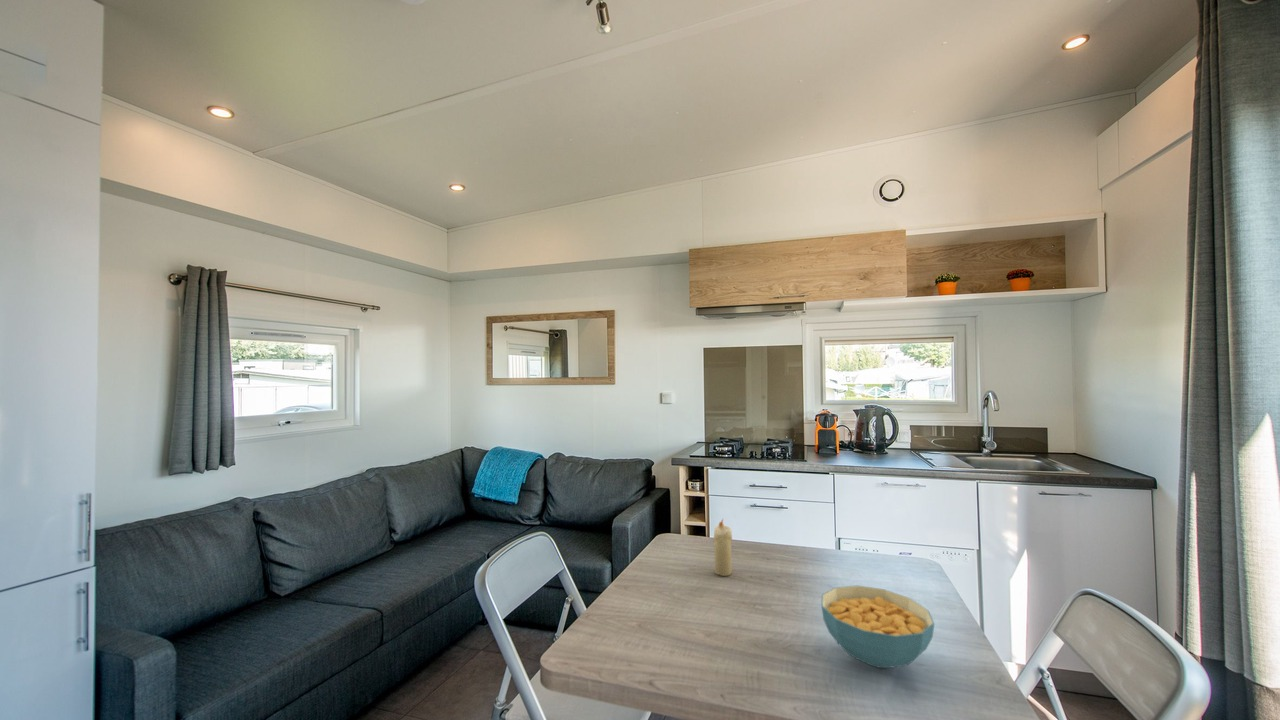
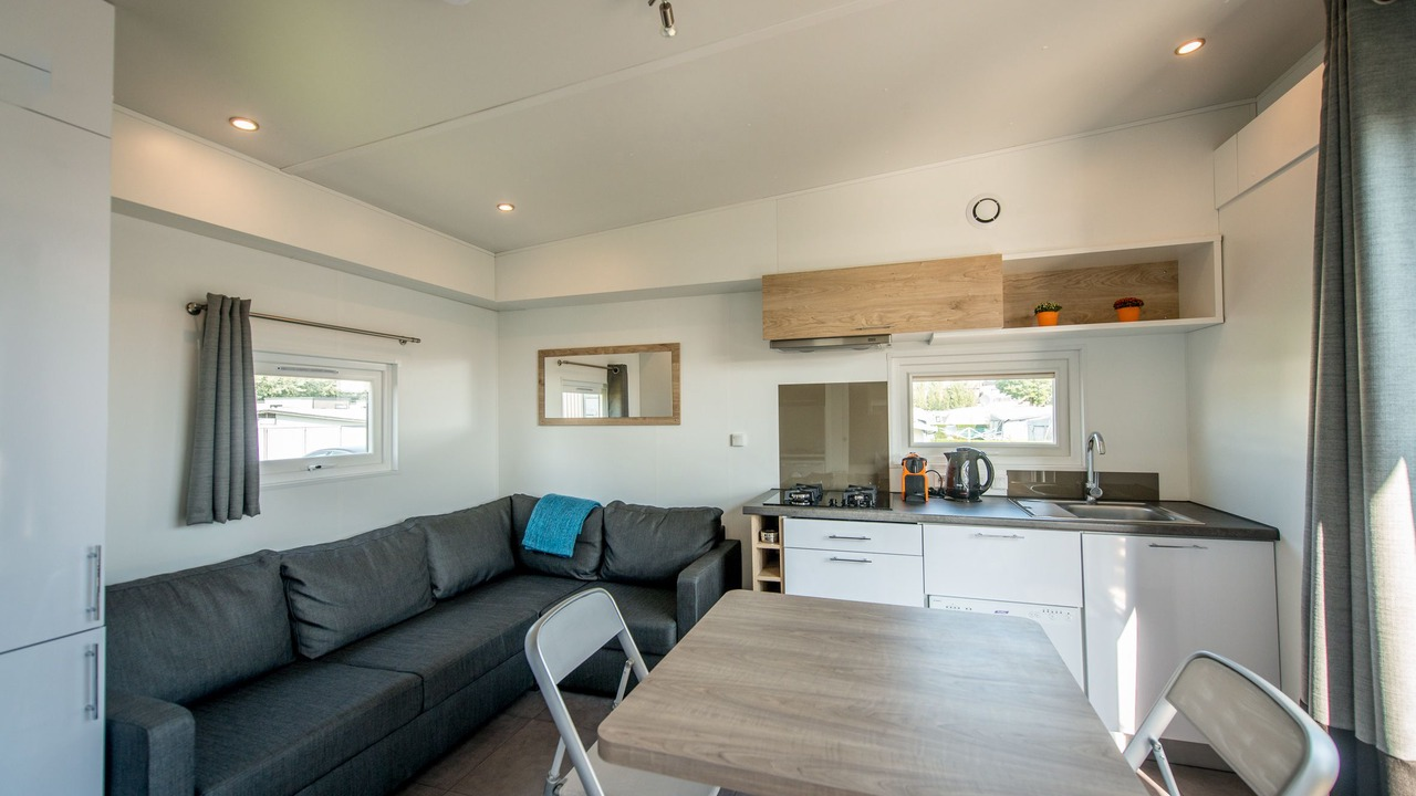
- candle [713,518,733,577]
- cereal bowl [821,585,935,669]
